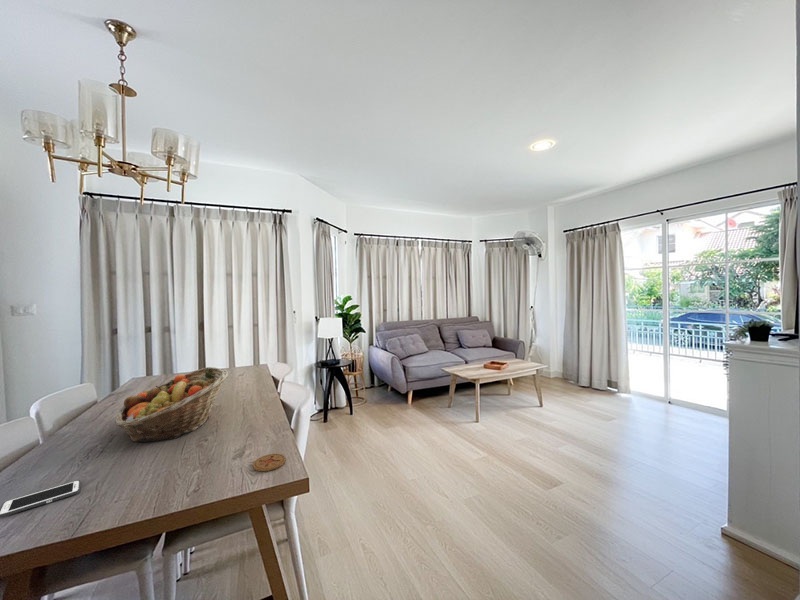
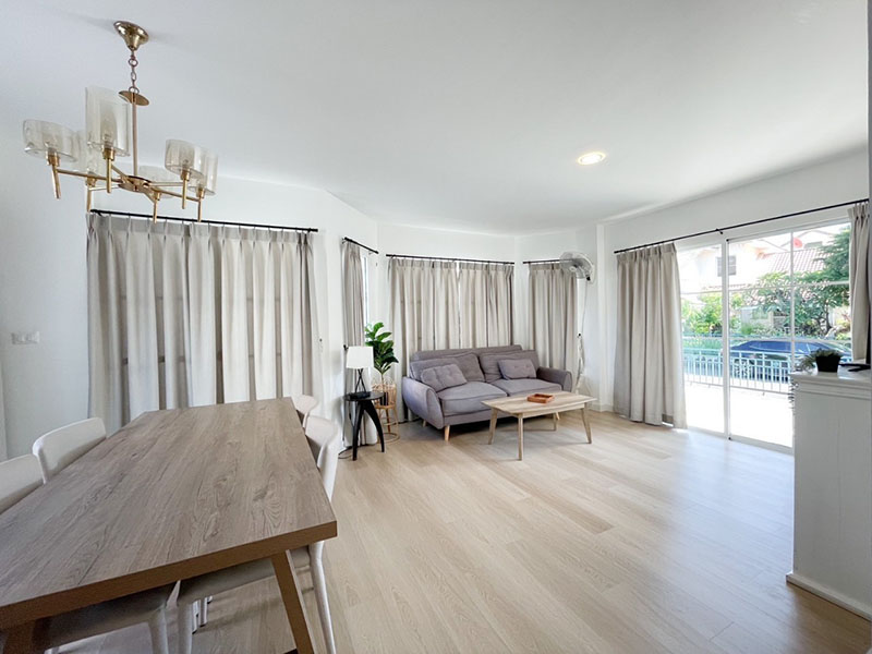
- fruit basket [114,366,229,443]
- cell phone [0,479,82,518]
- coaster [252,453,286,472]
